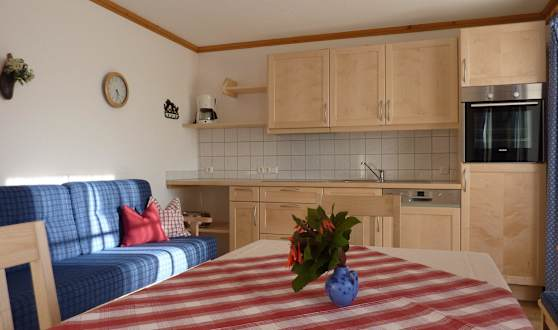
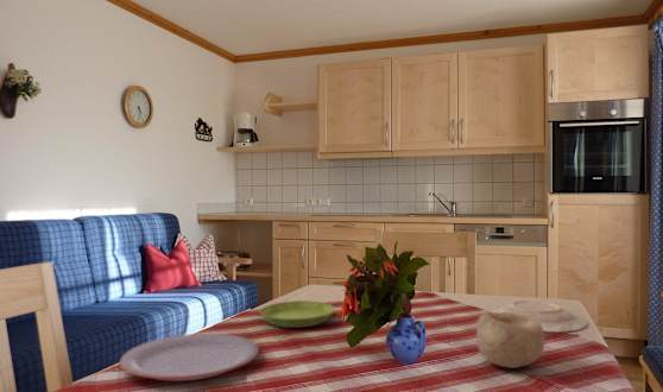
+ bowl [475,310,545,369]
+ saucer [259,299,336,329]
+ plate [119,333,260,381]
+ plate [490,299,588,334]
